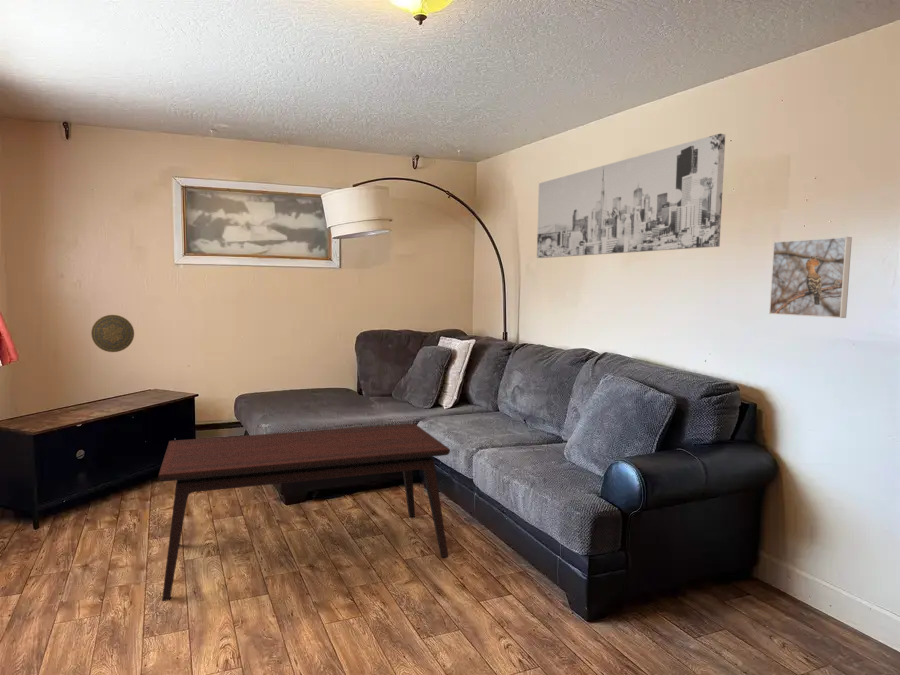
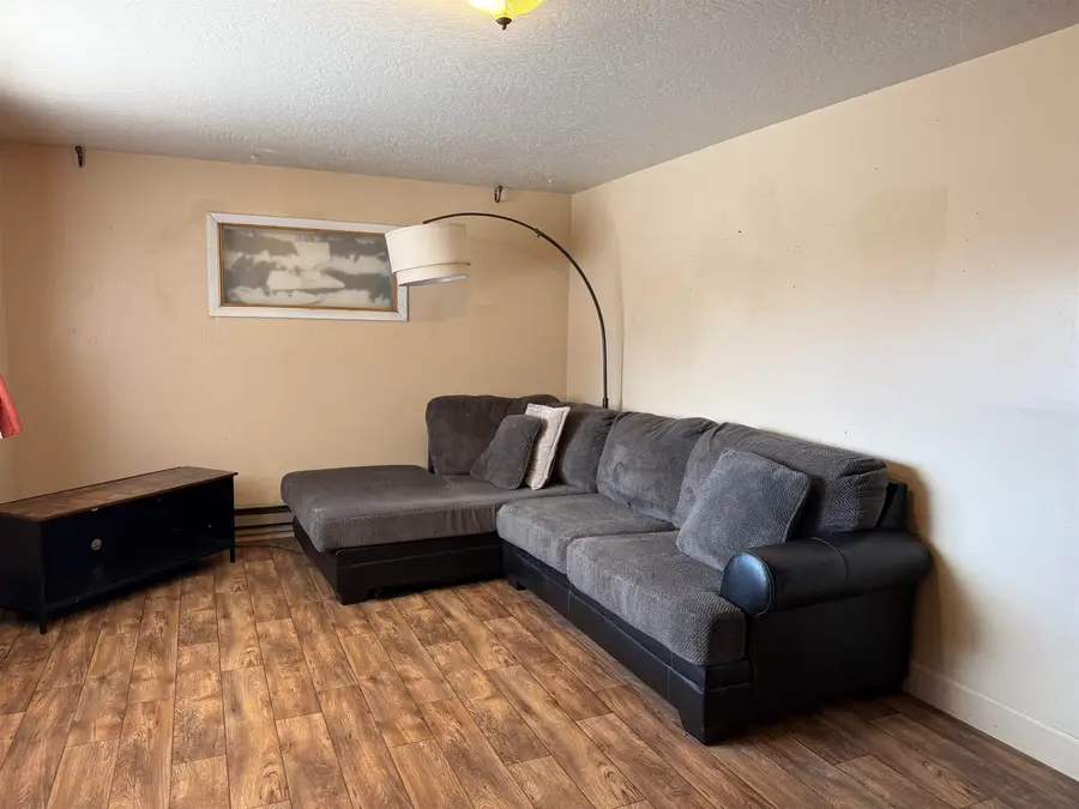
- wall art [536,133,726,259]
- decorative plate [90,314,135,353]
- coffee table [157,423,451,602]
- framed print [768,236,853,319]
